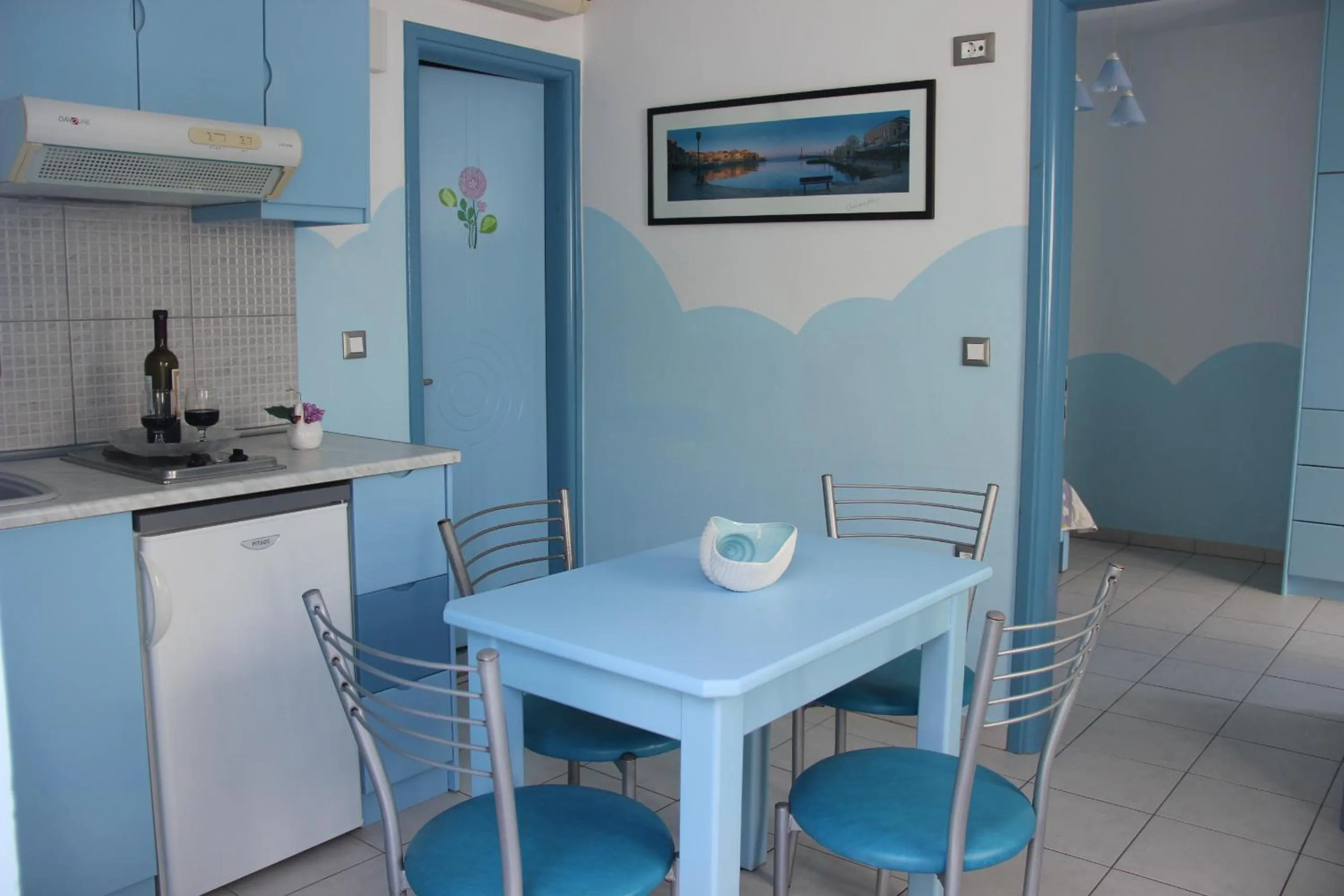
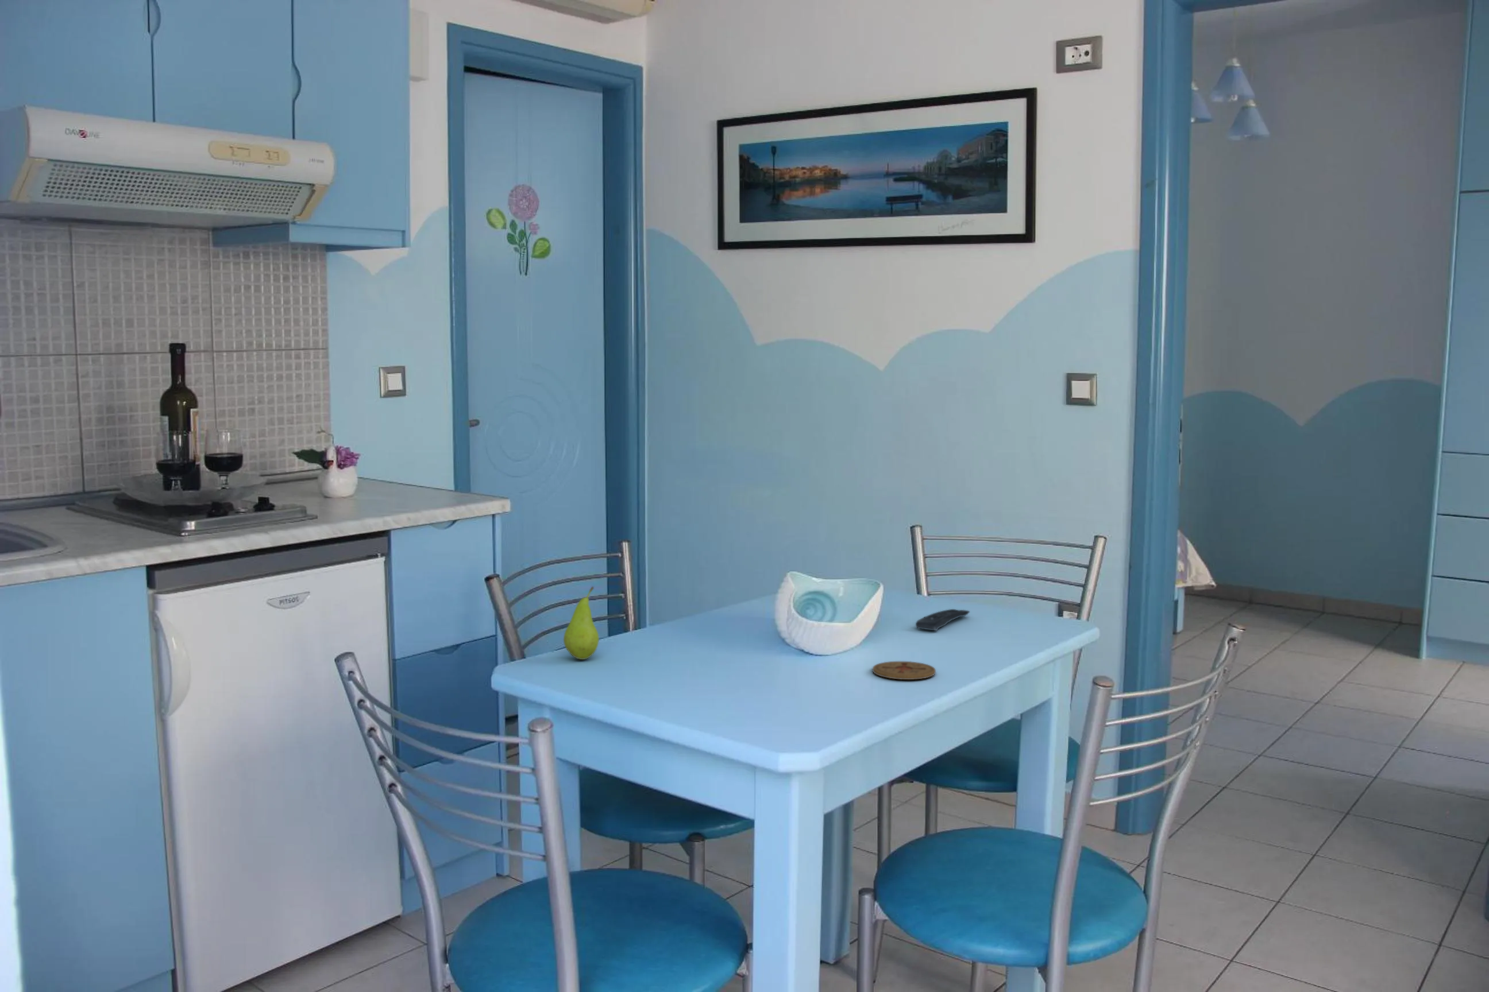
+ fruit [563,586,599,660]
+ remote control [915,609,971,631]
+ coaster [872,661,936,680]
